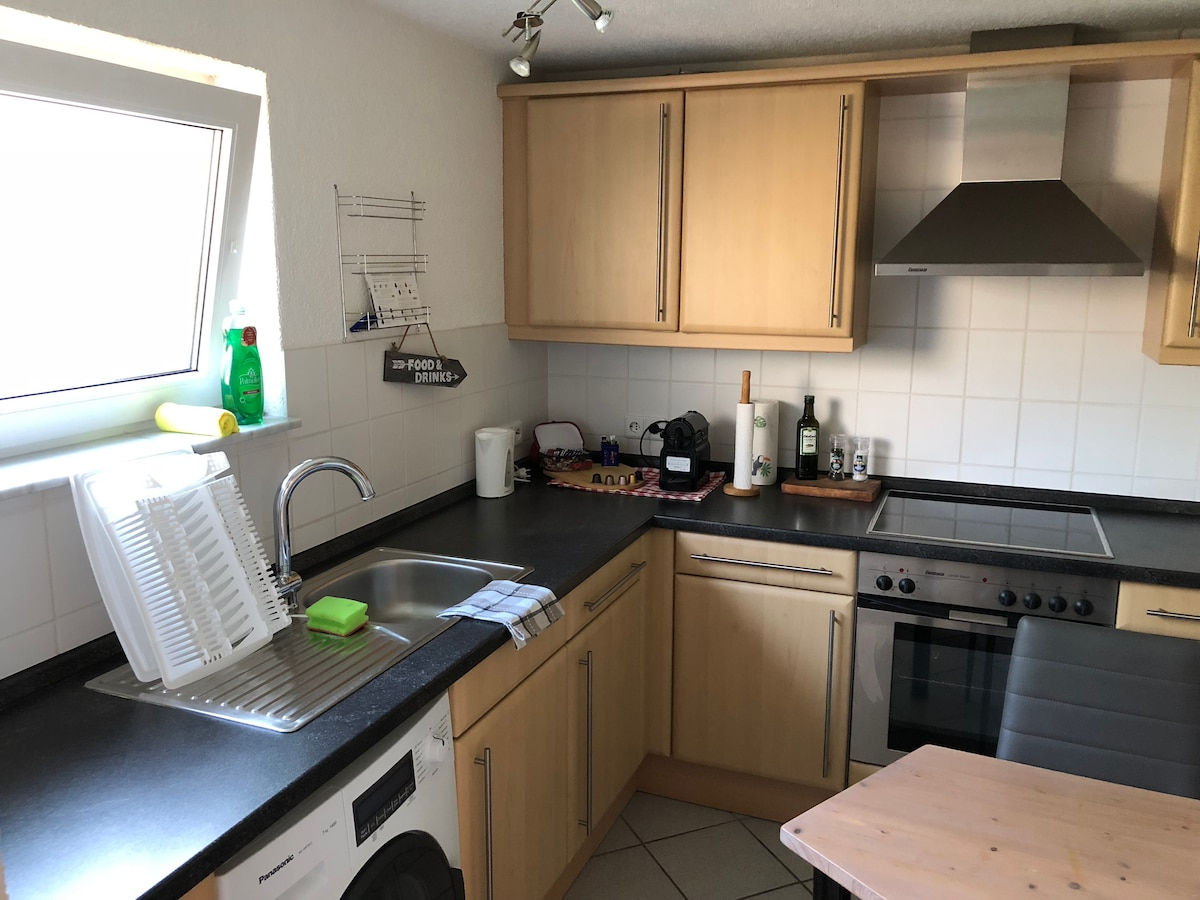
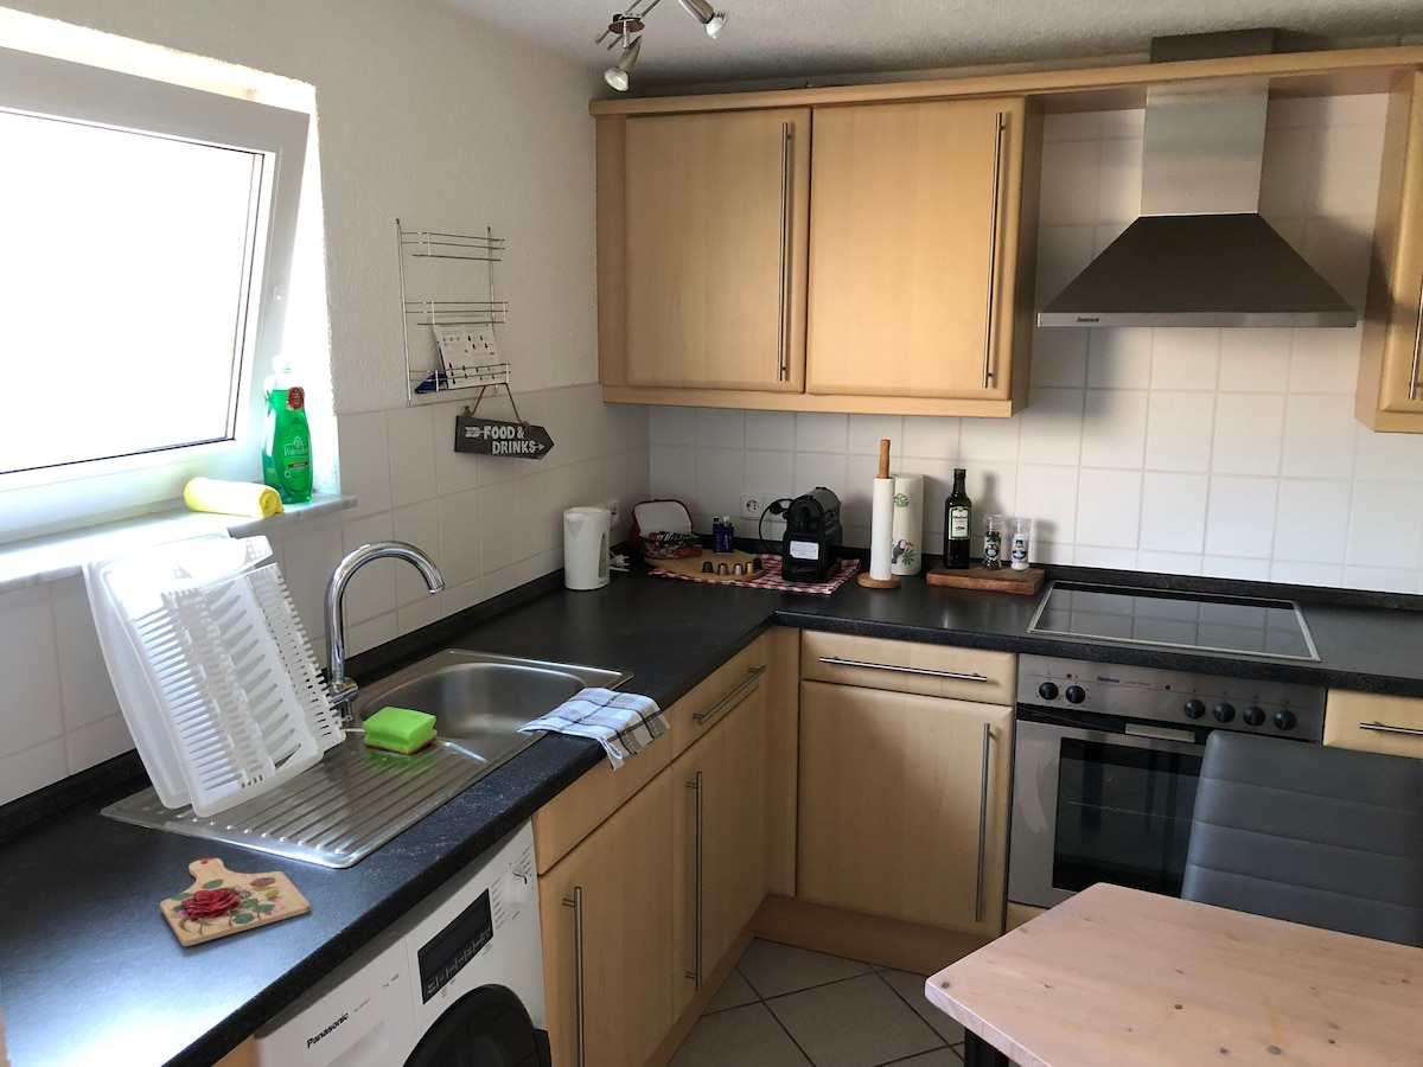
+ cutting board [159,857,312,947]
